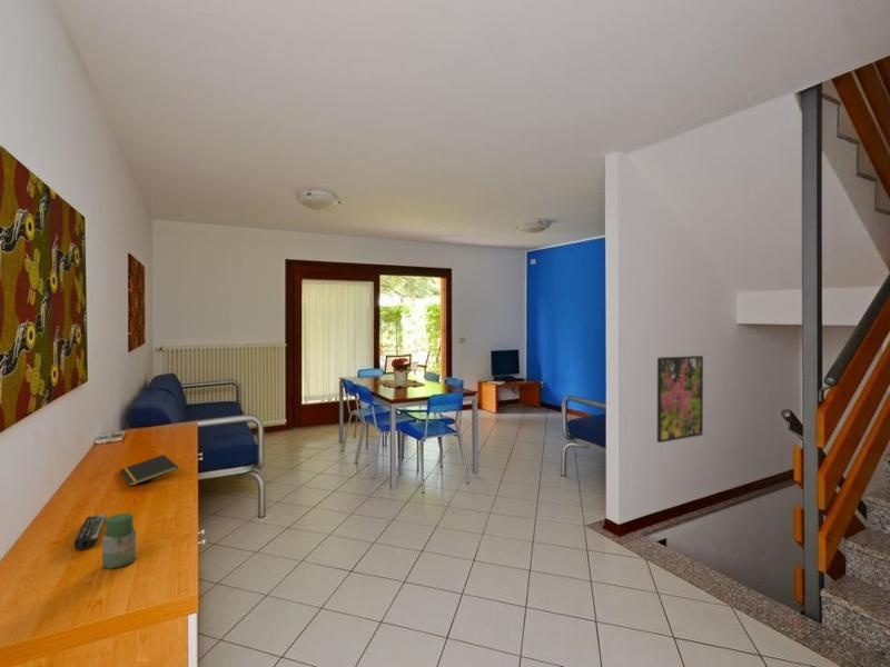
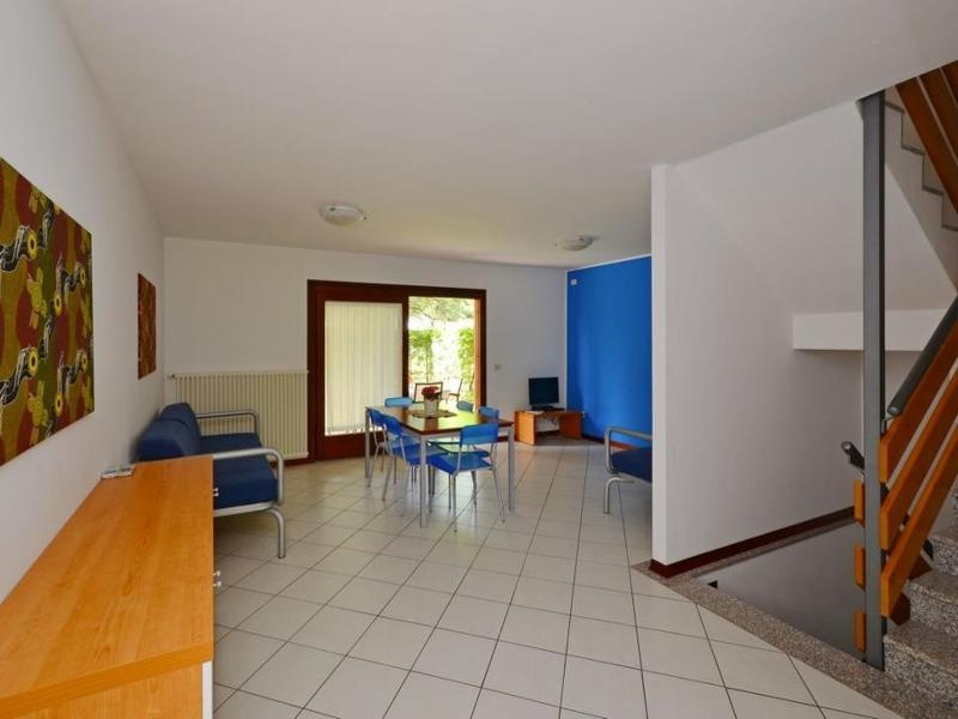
- notepad [119,454,179,487]
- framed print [656,355,704,444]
- jar [101,512,137,569]
- remote control [73,512,108,550]
